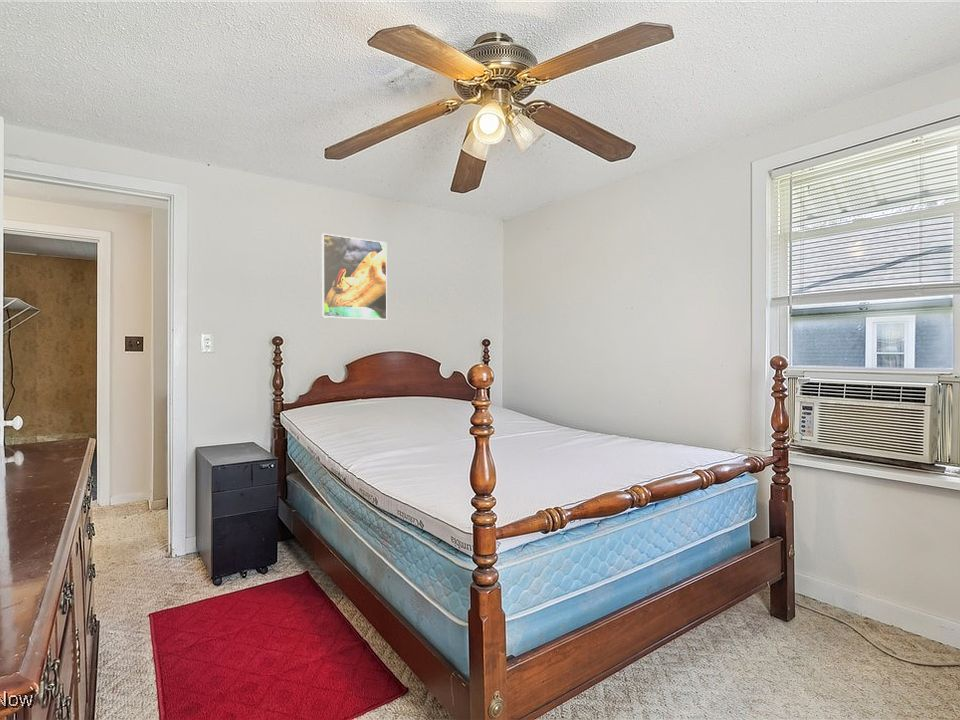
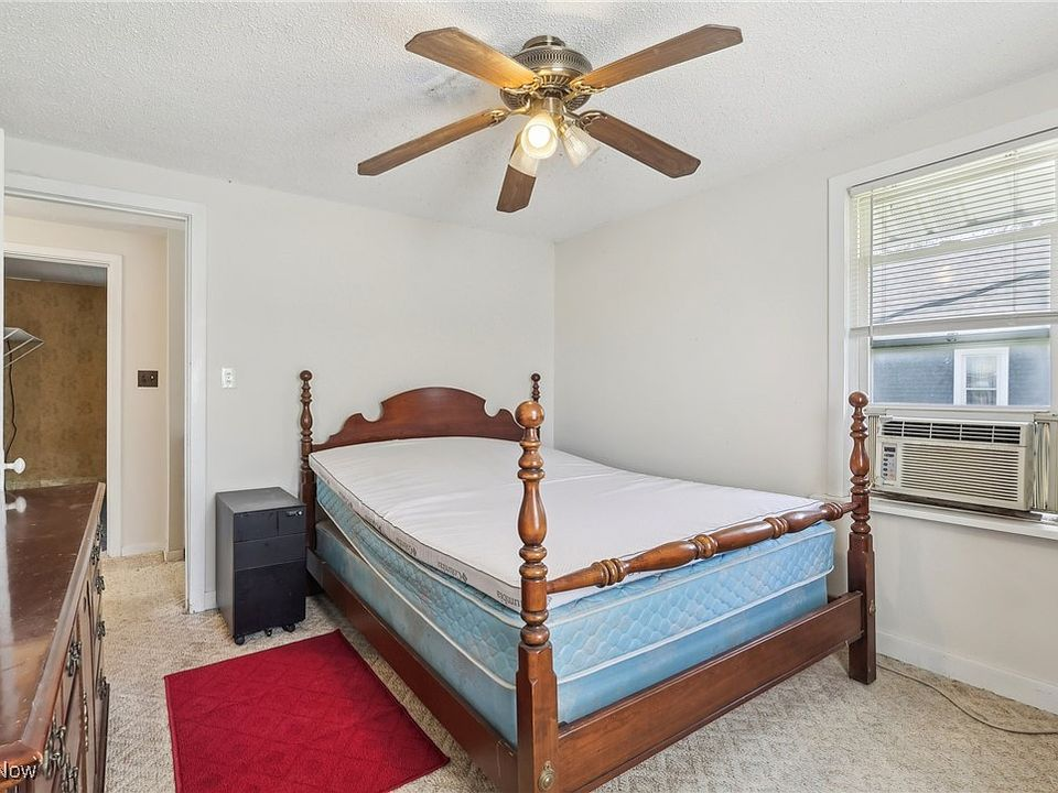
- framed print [321,232,388,321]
